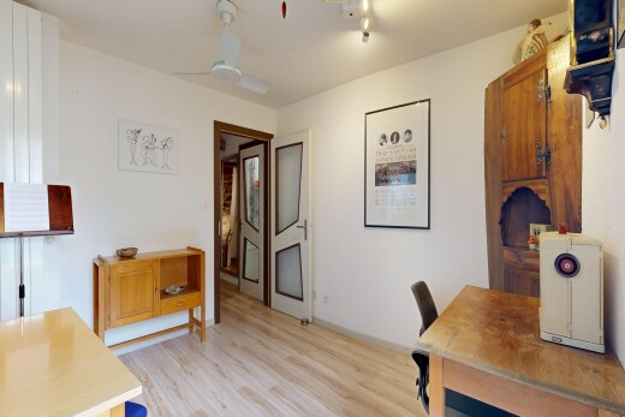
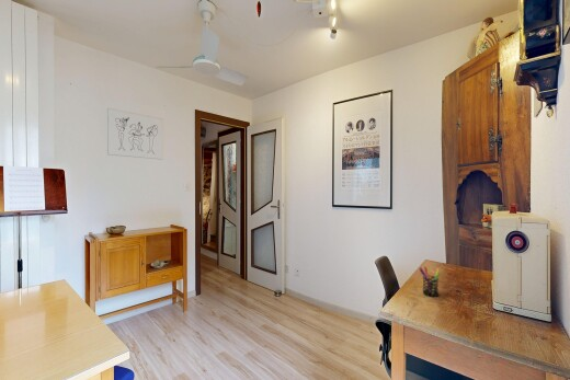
+ pen holder [419,266,441,298]
